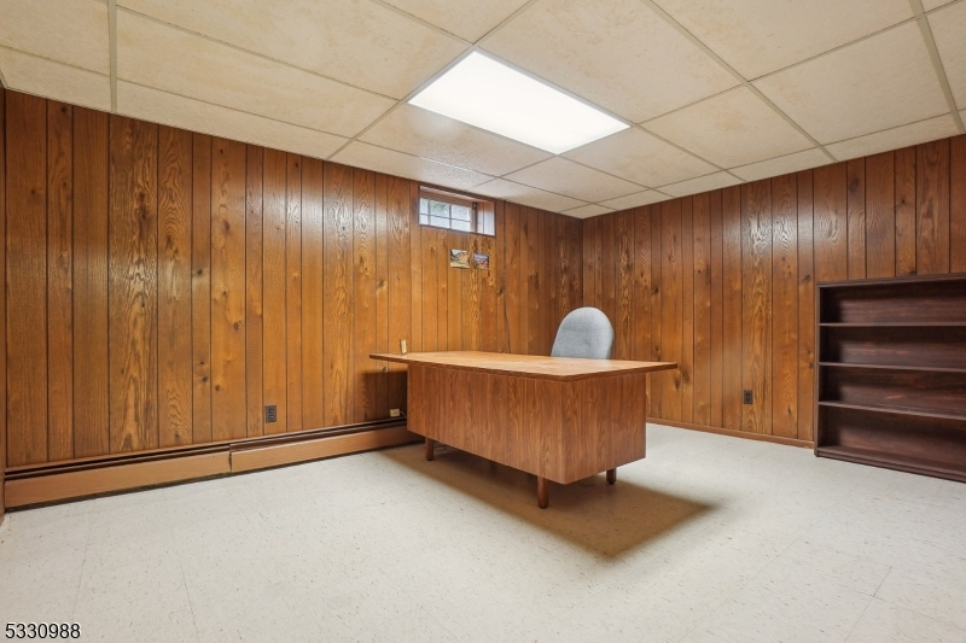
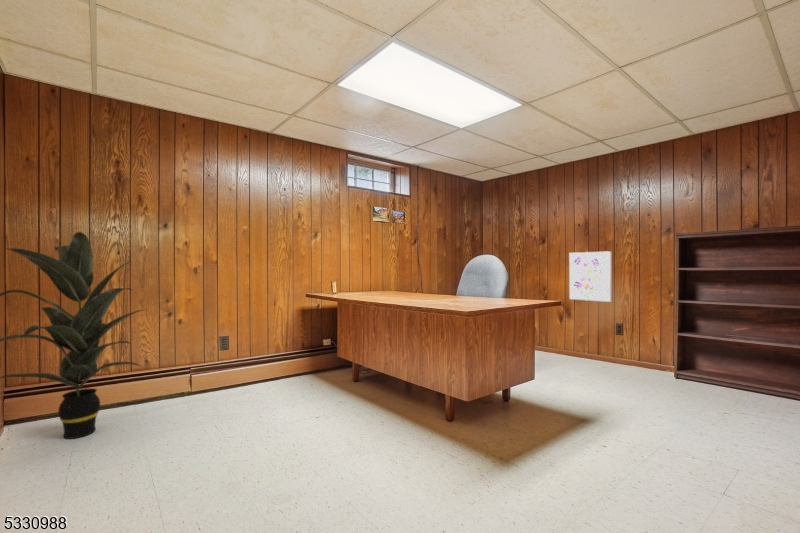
+ wall art [568,250,613,303]
+ indoor plant [0,231,147,440]
